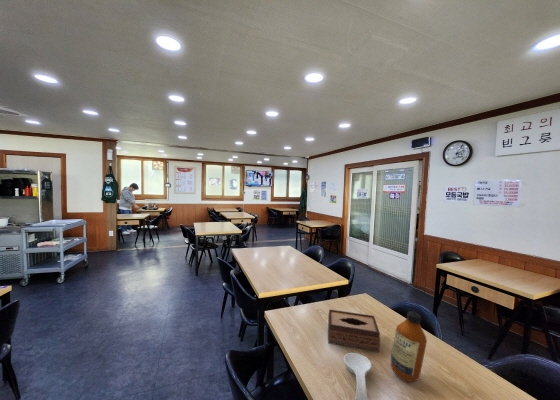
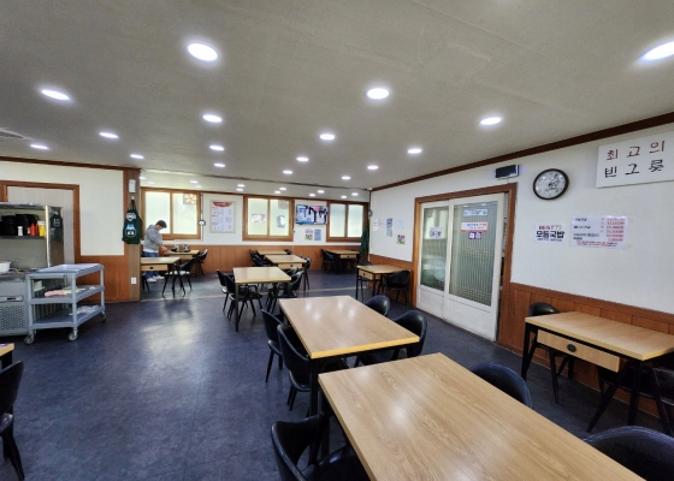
- spoon rest [343,352,372,400]
- bottle [389,310,428,383]
- tissue box [327,308,381,353]
